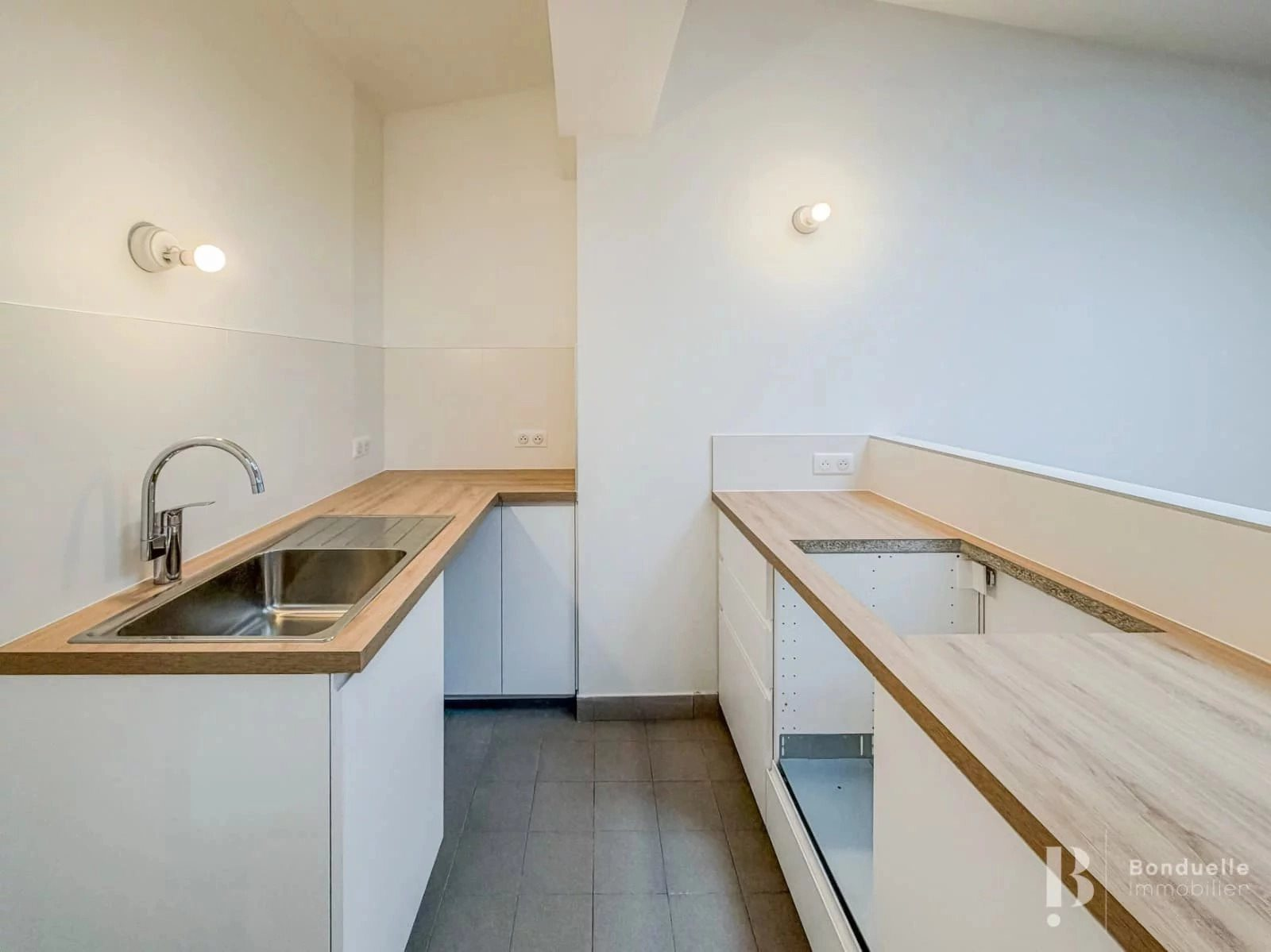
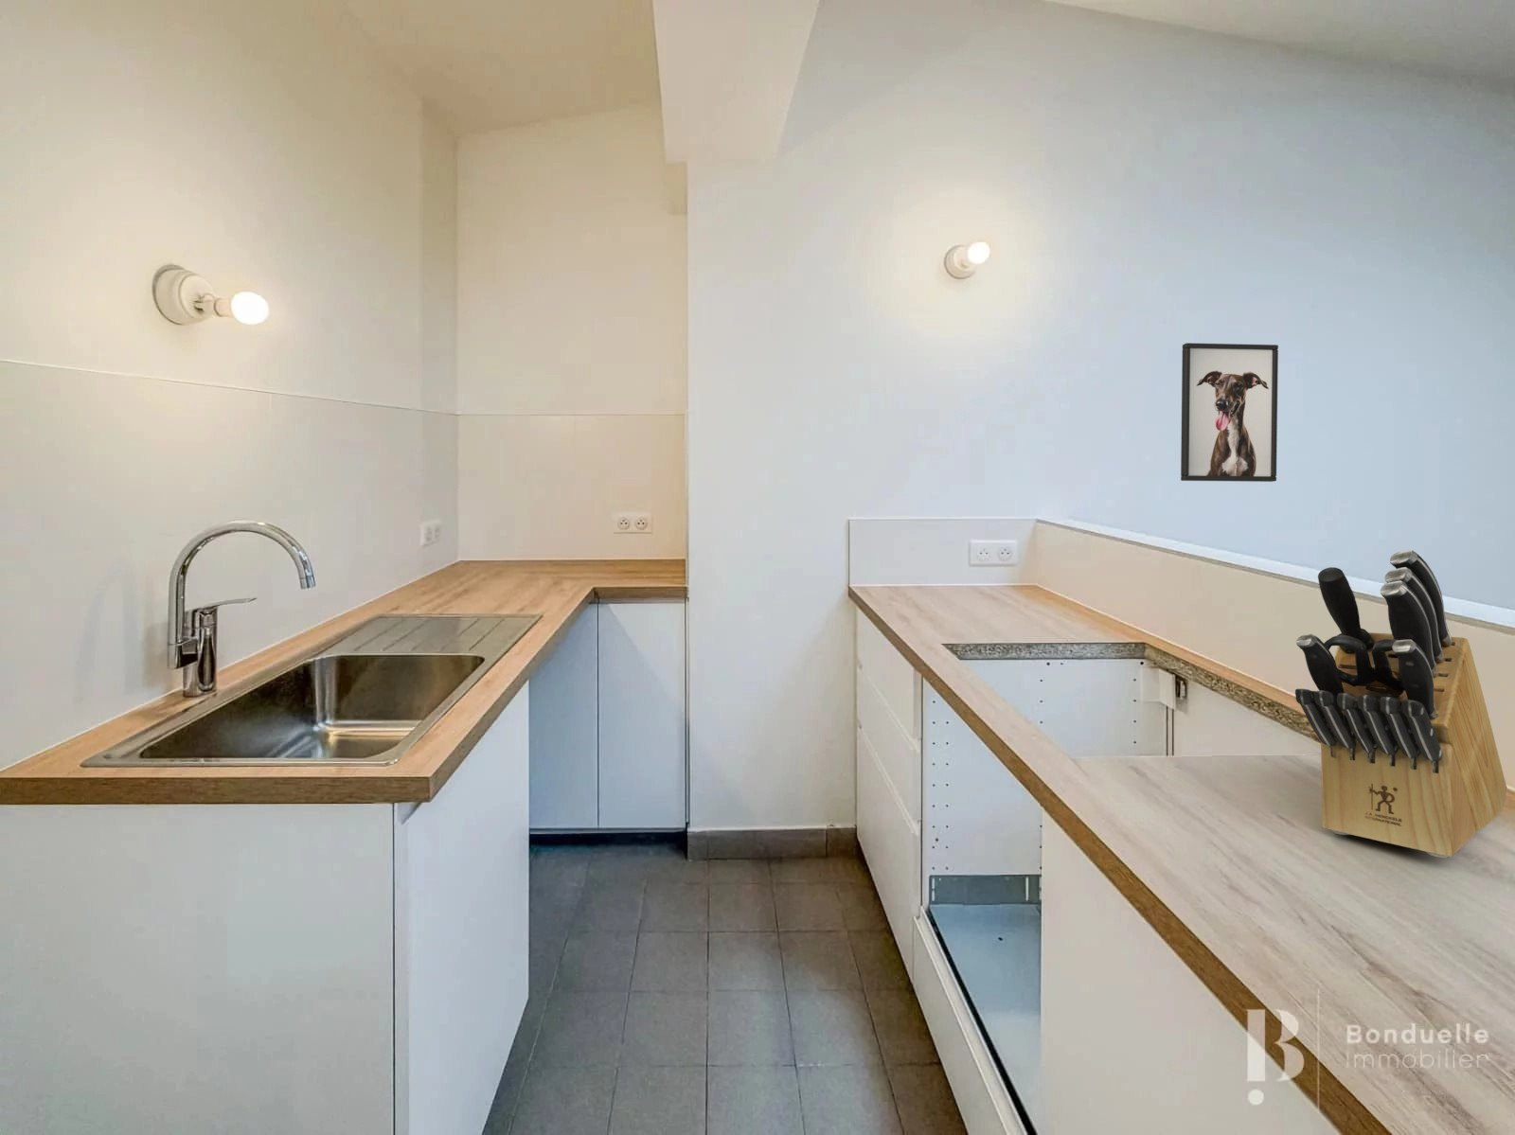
+ knife block [1294,550,1508,858]
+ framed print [1180,342,1279,483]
